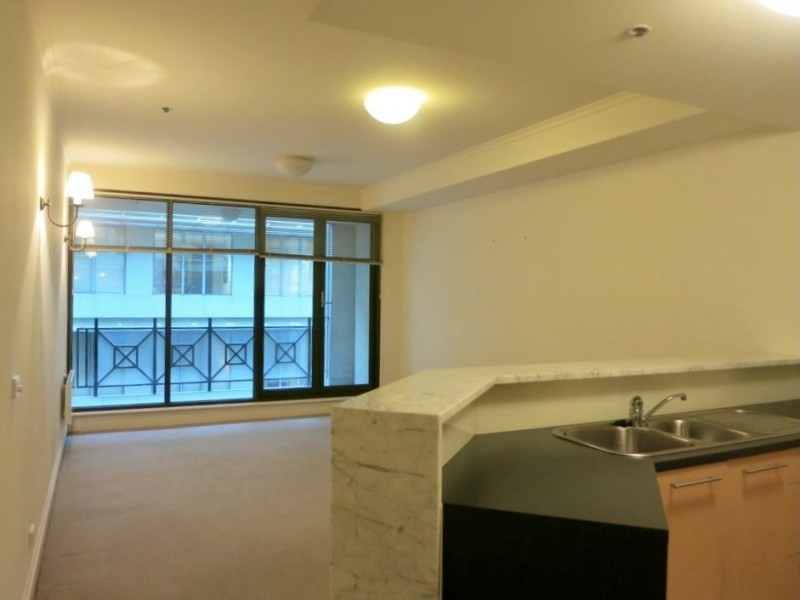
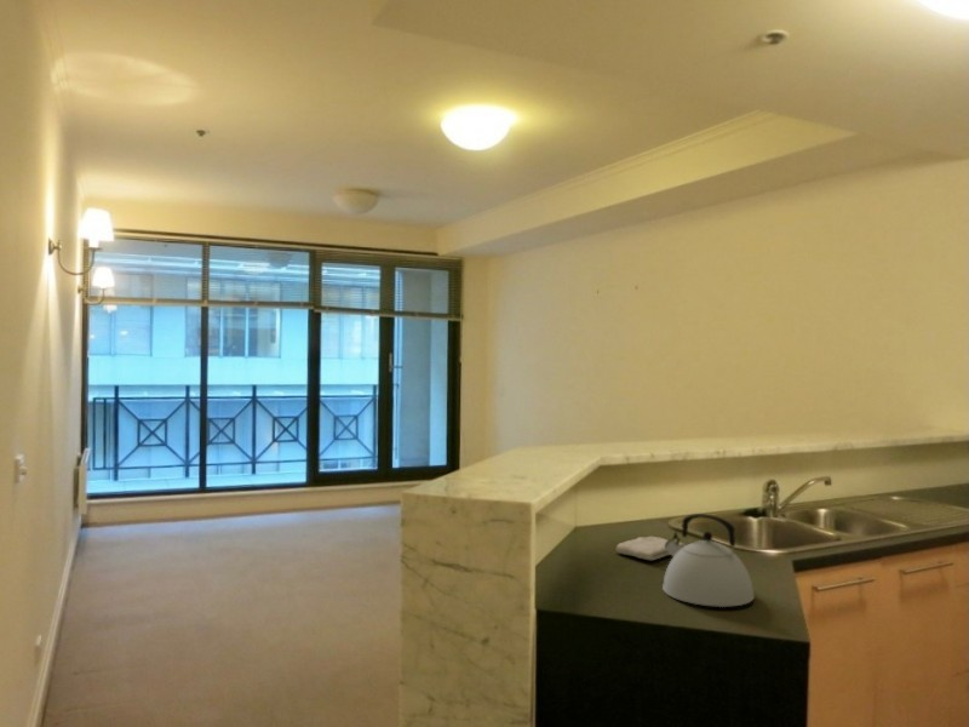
+ kettle [661,513,756,608]
+ washcloth [615,536,684,561]
